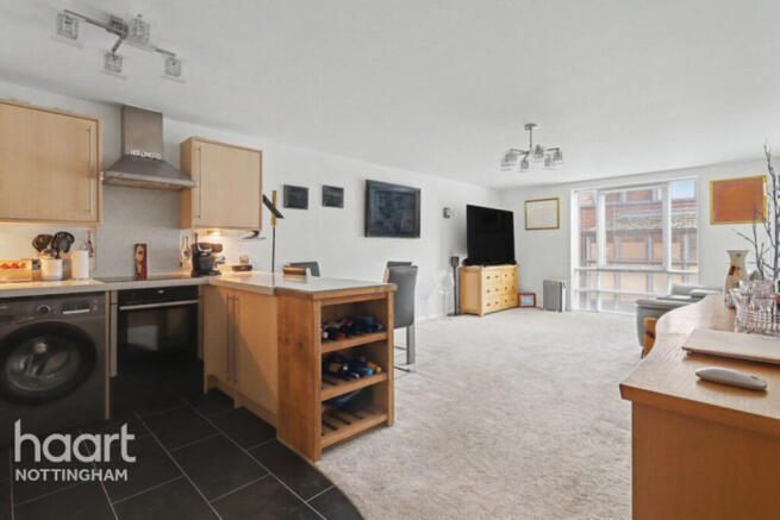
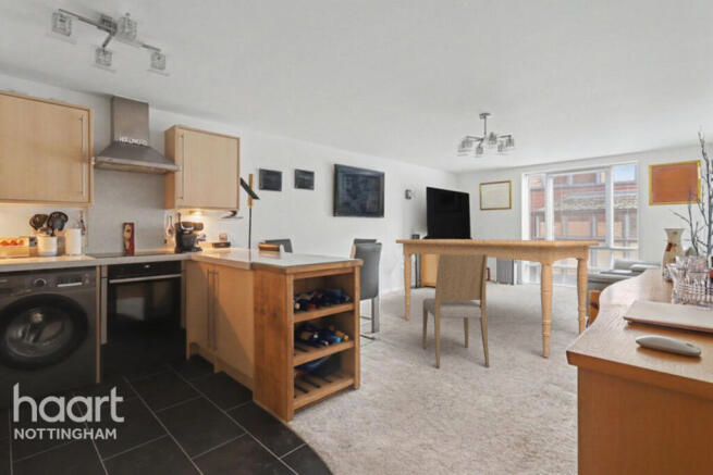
+ dining table [395,238,600,358]
+ dining chair [421,254,490,368]
